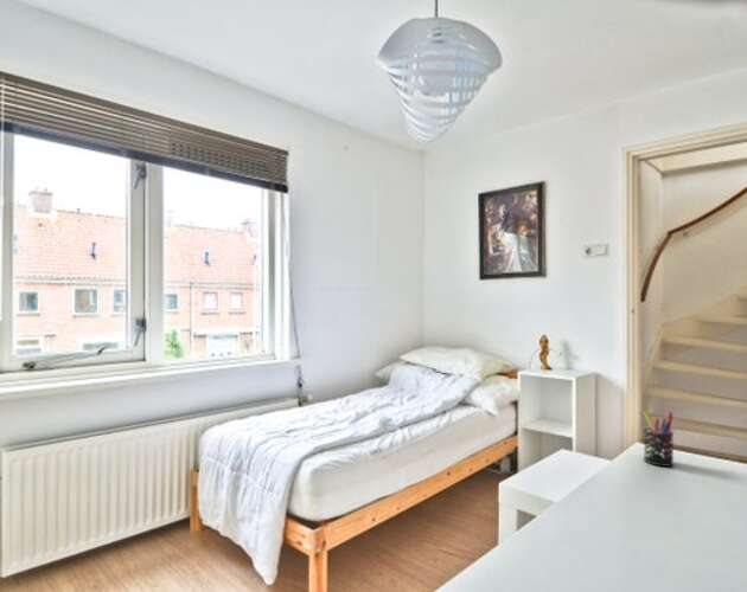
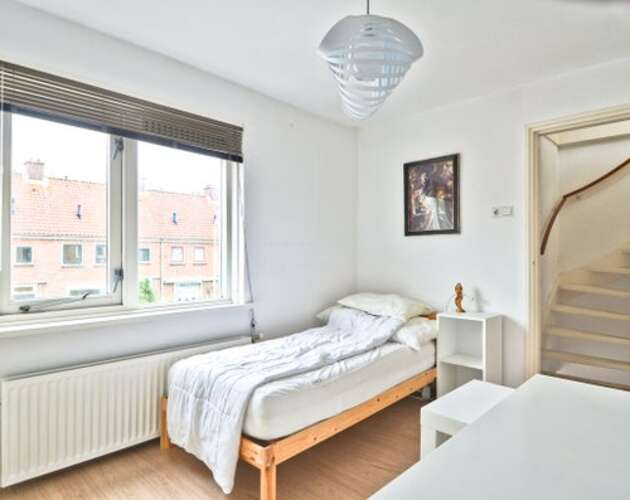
- pen holder [643,410,675,468]
